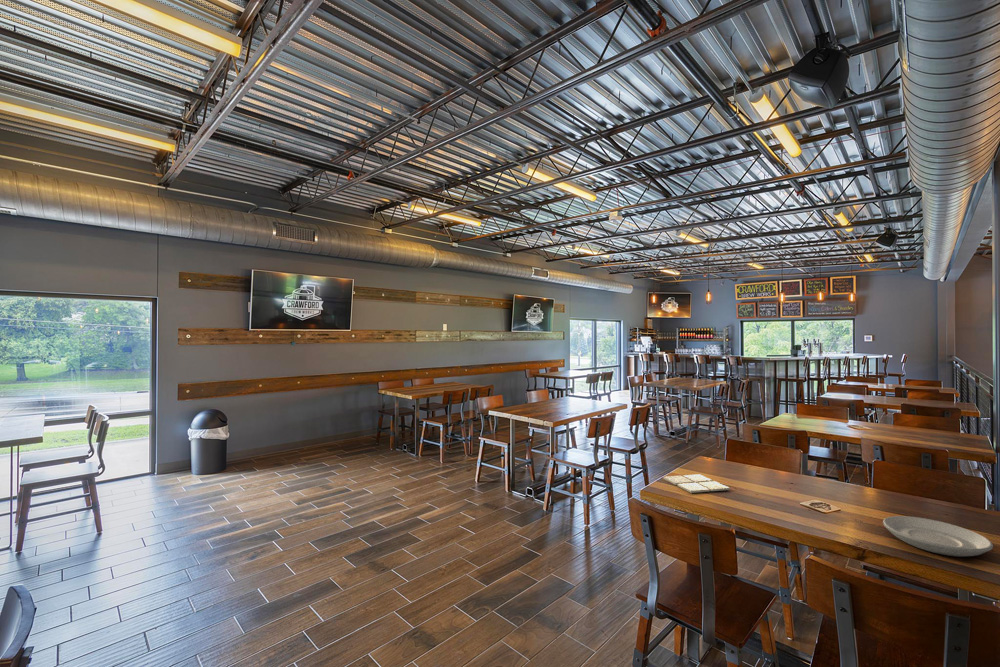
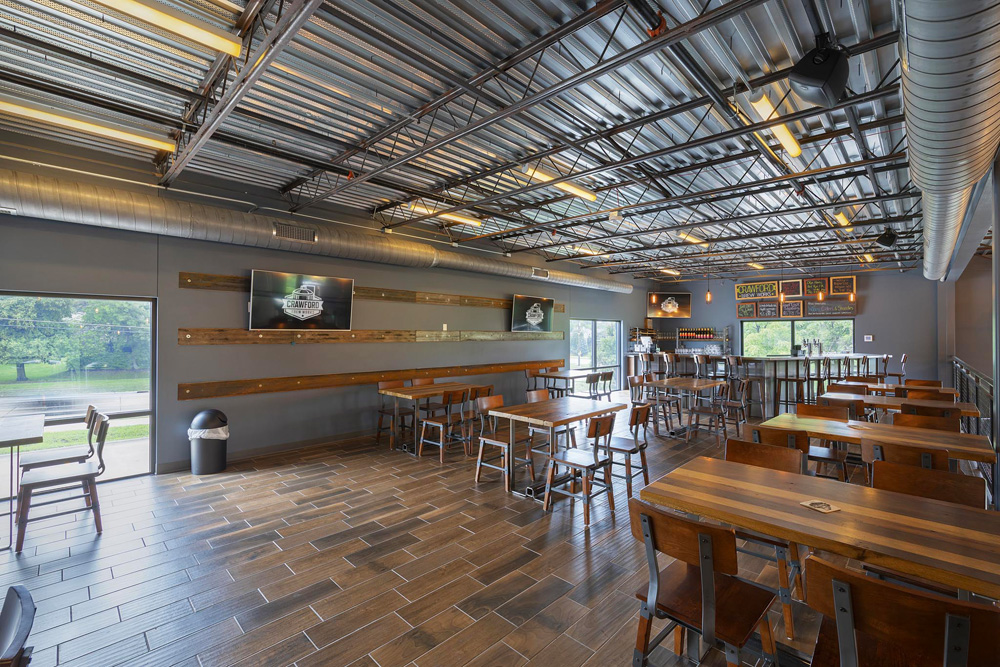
- drink coaster [662,473,731,494]
- plate [882,515,994,558]
